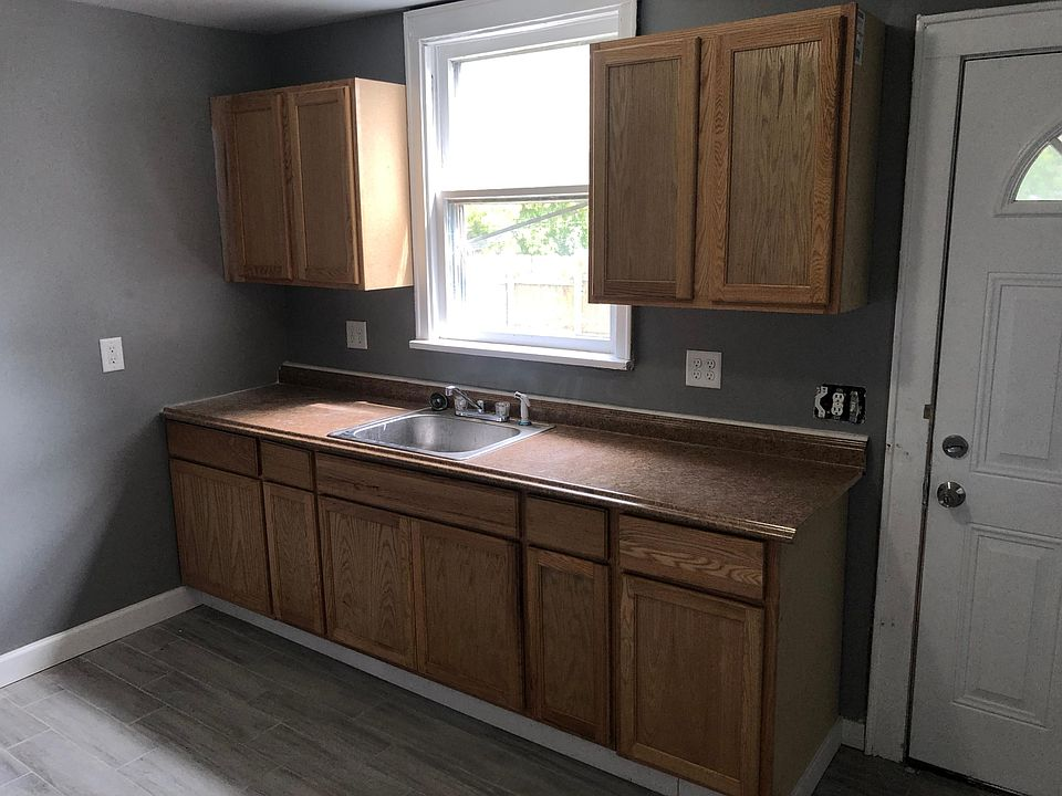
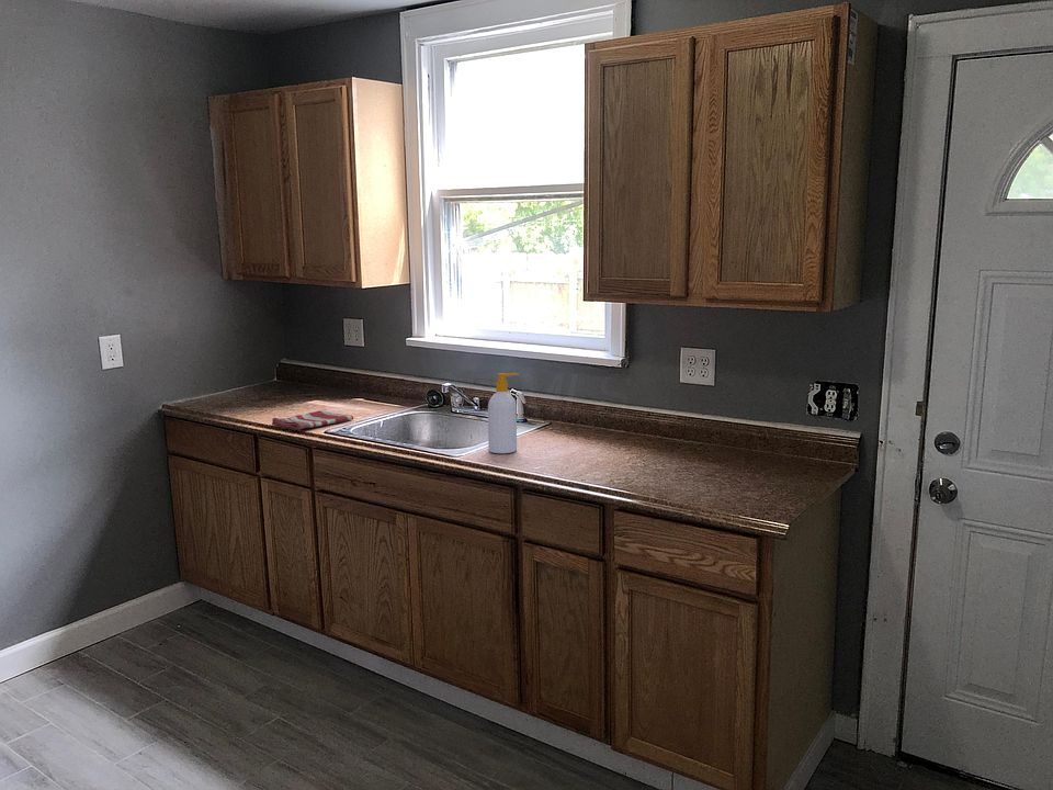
+ dish towel [271,409,354,431]
+ soap bottle [487,372,520,454]
